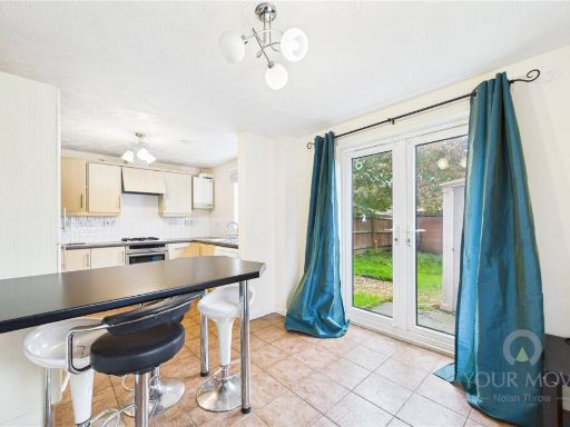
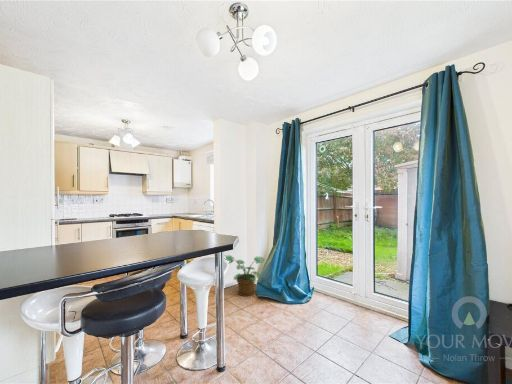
+ potted plant [225,254,266,297]
